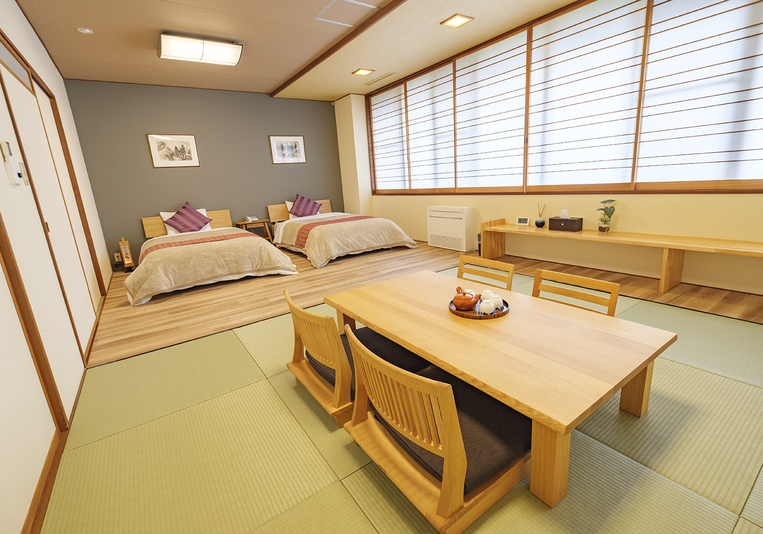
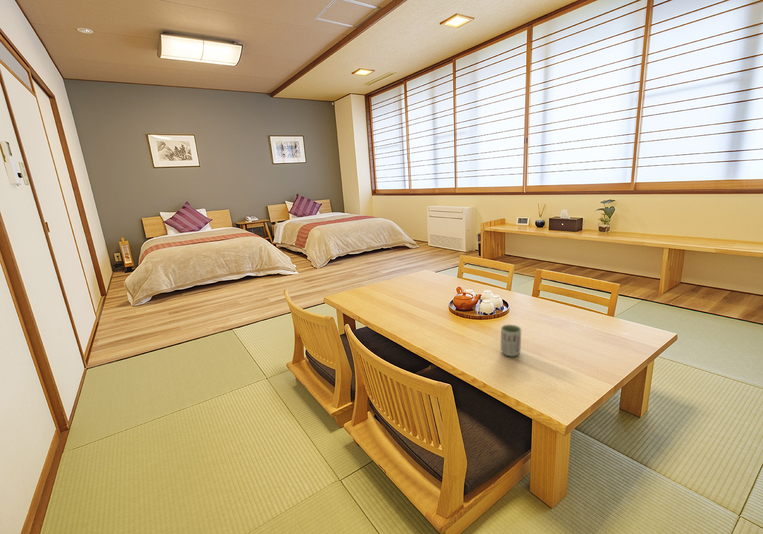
+ cup [500,324,522,358]
